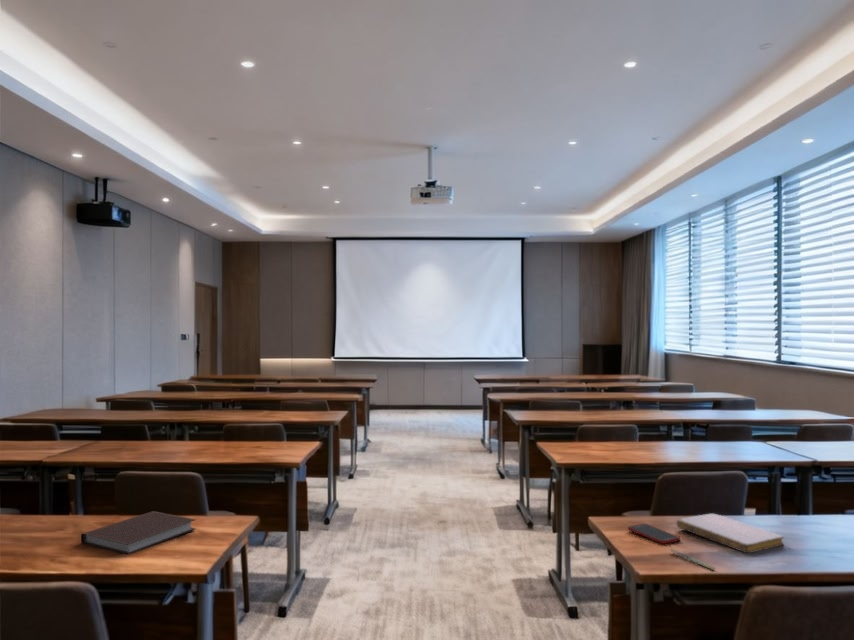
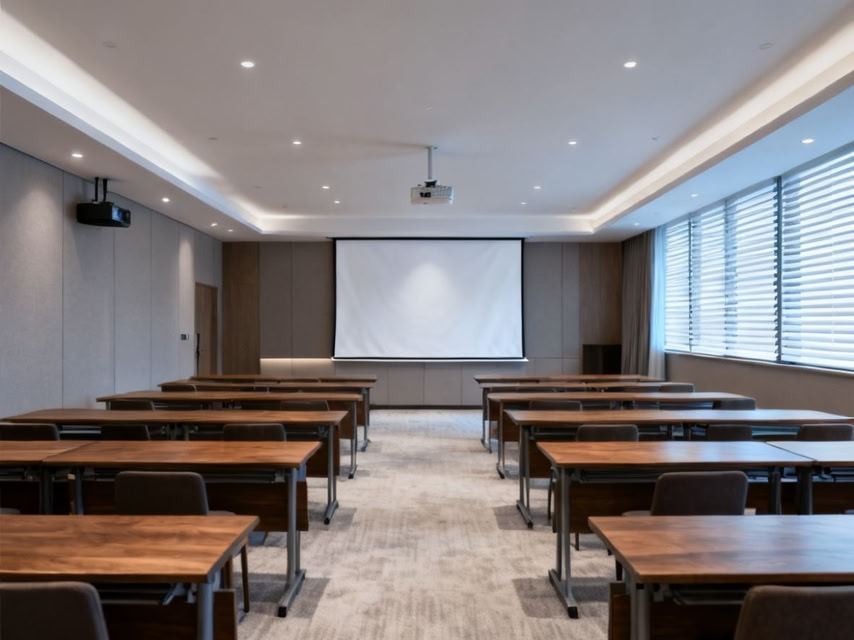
- cell phone [627,523,681,545]
- notebook [80,510,196,556]
- notebook [676,513,785,554]
- pen [669,547,715,571]
